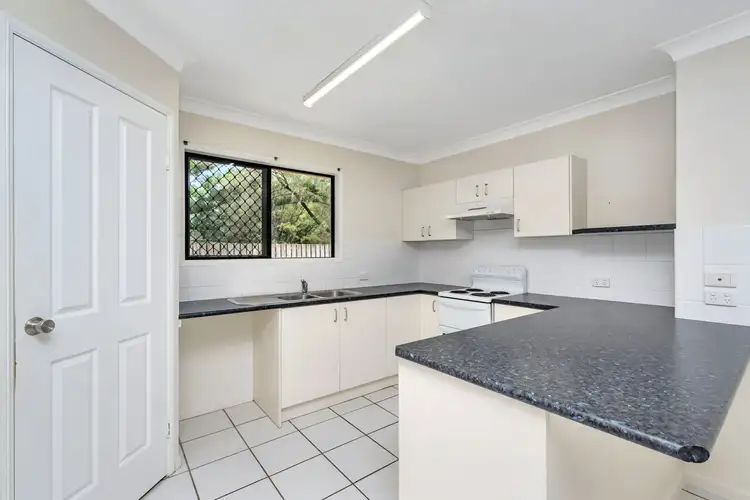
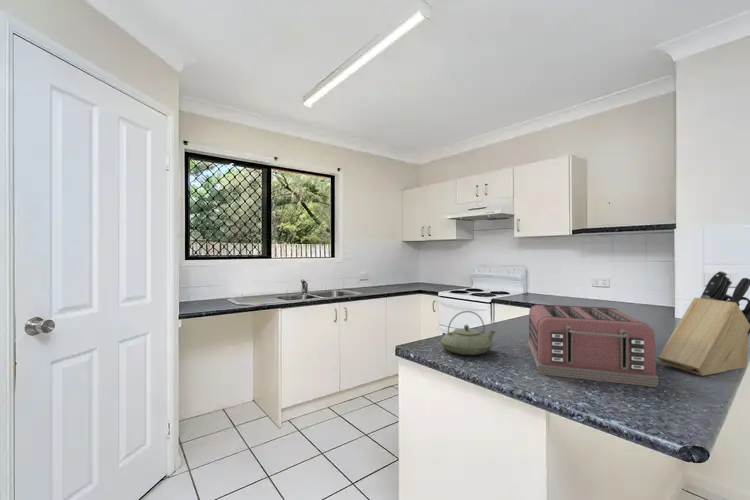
+ teapot [440,310,496,356]
+ knife block [657,270,750,377]
+ toaster [527,303,660,388]
